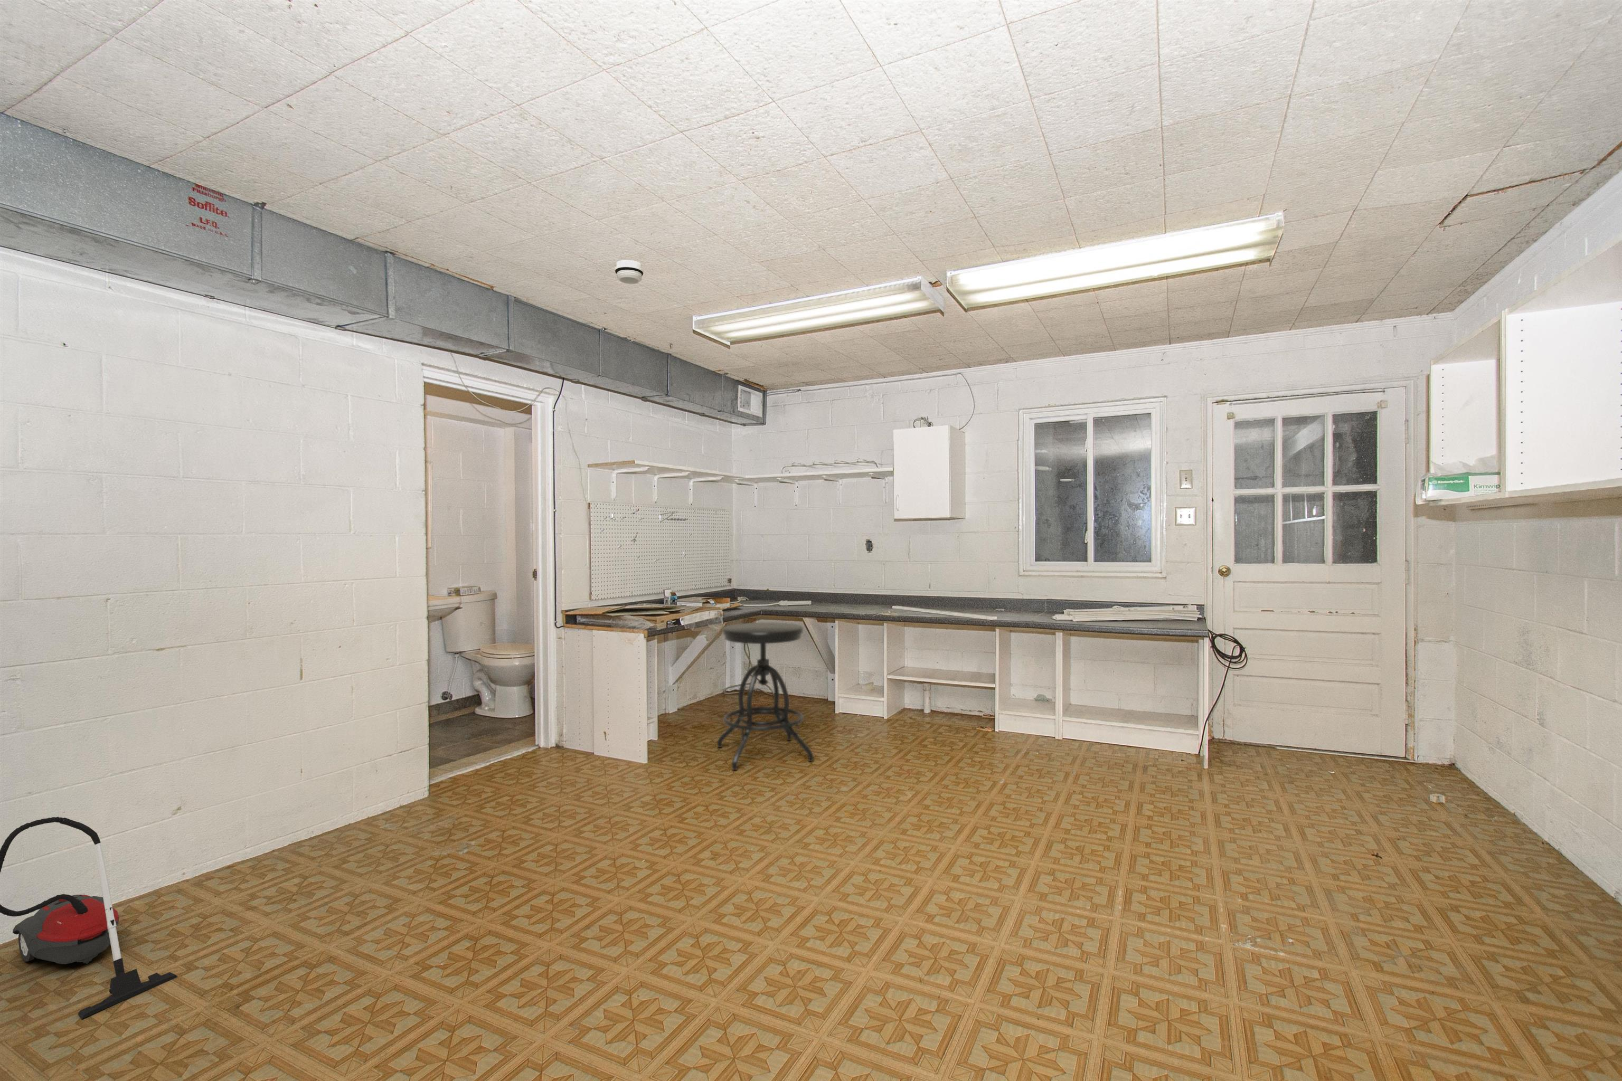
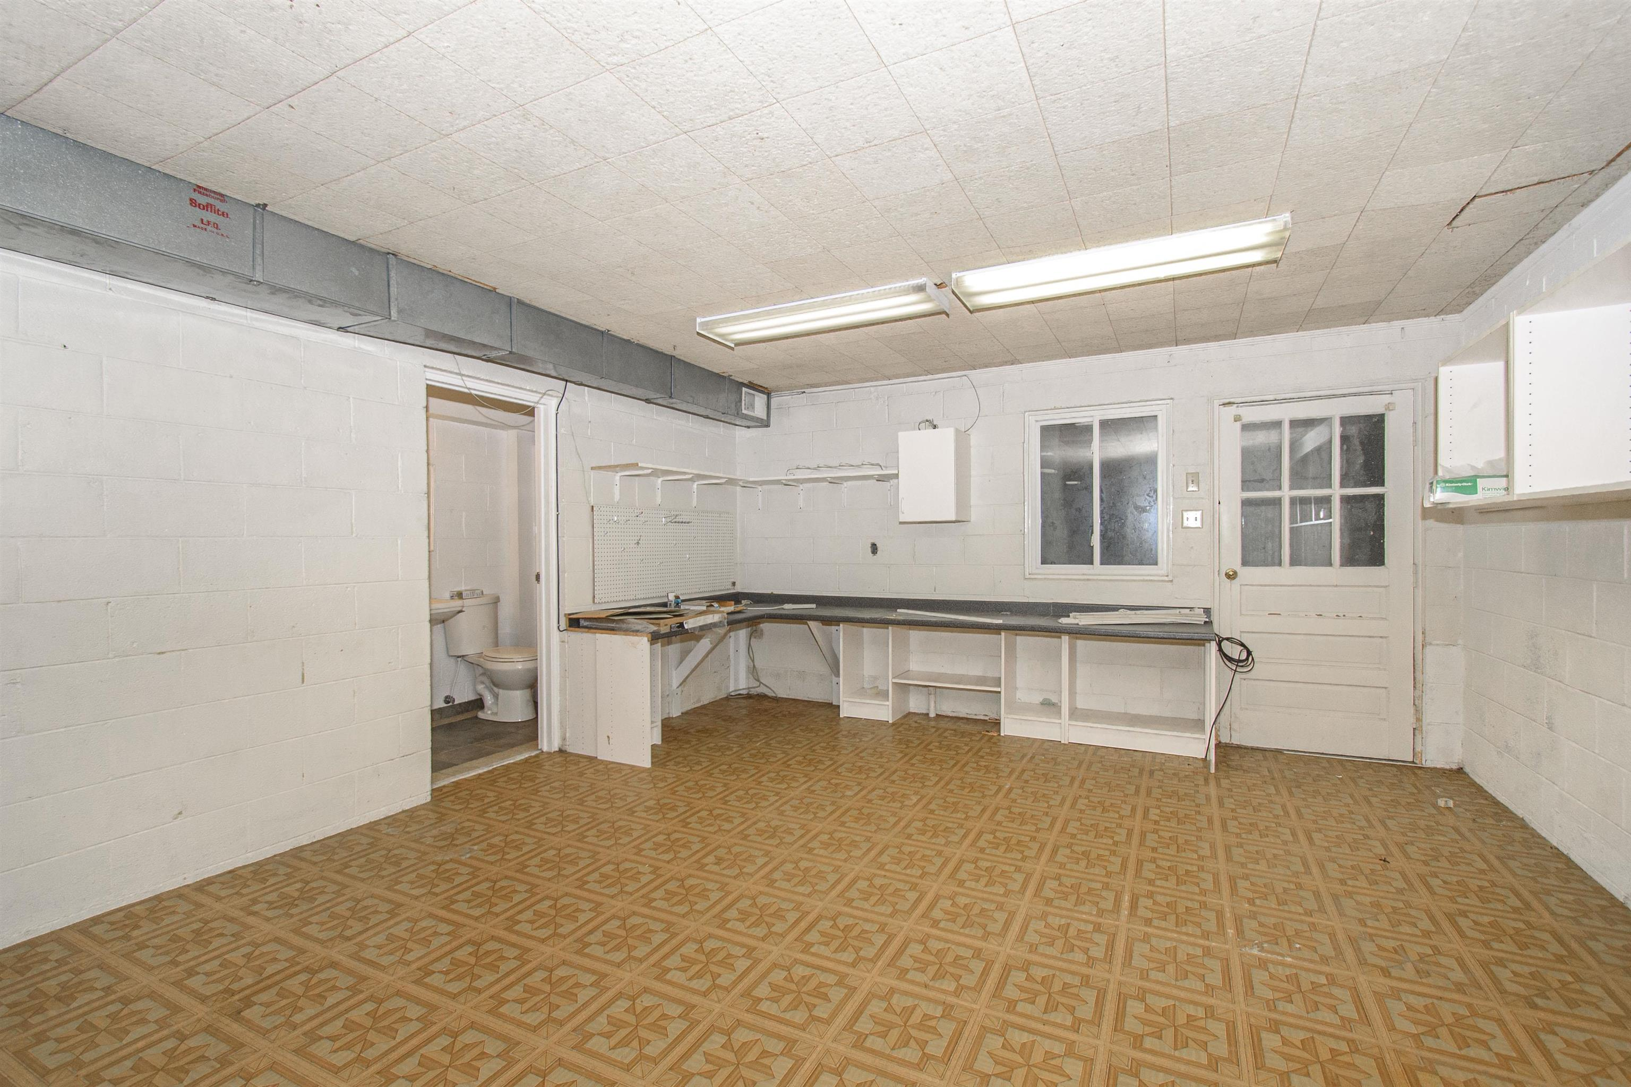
- smoke detector [614,259,644,285]
- vacuum cleaner [0,817,177,1019]
- stool [717,621,815,771]
